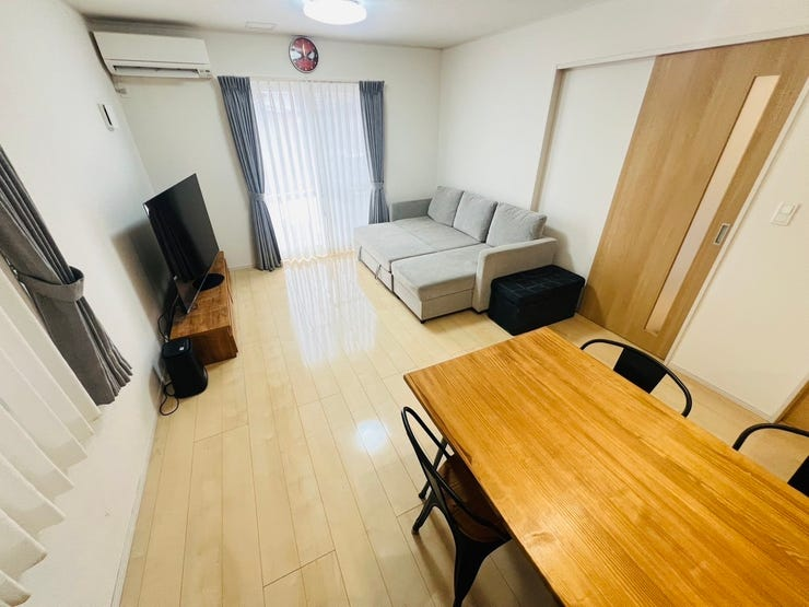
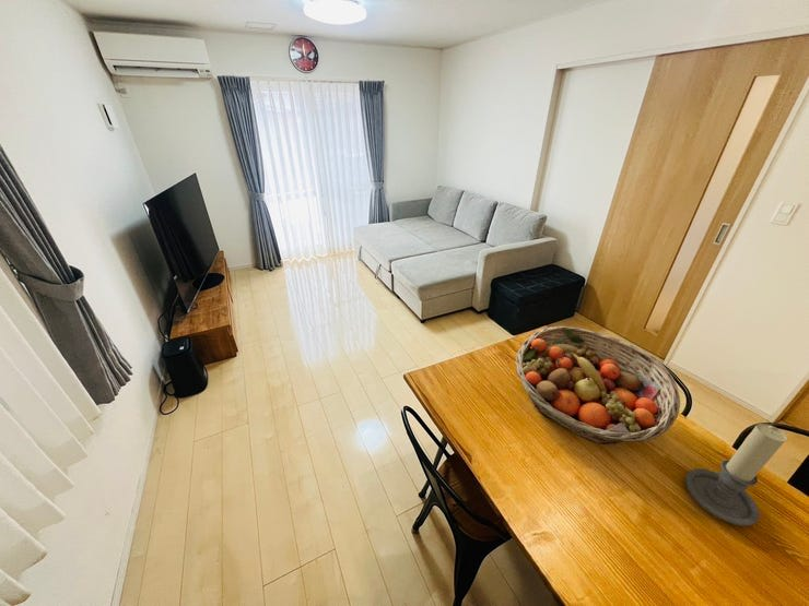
+ candle holder [684,423,788,527]
+ fruit basket [515,325,681,445]
